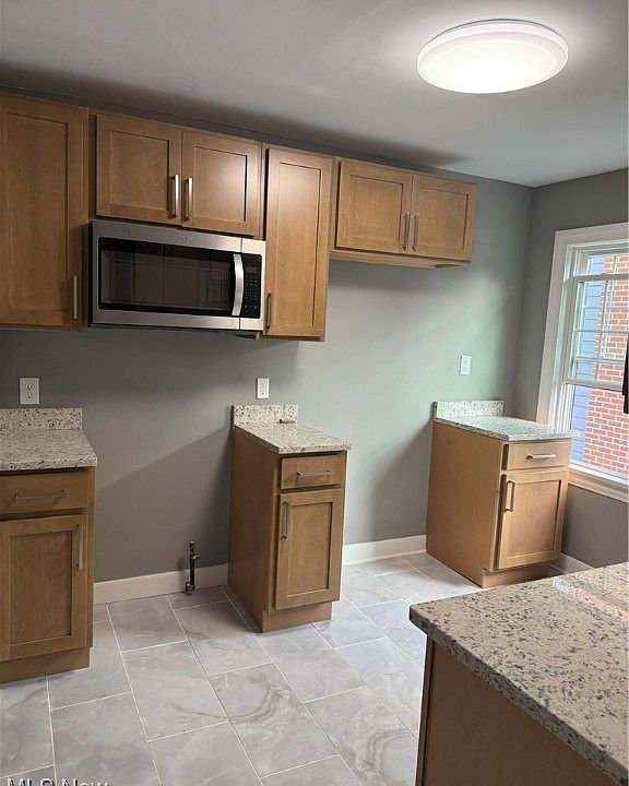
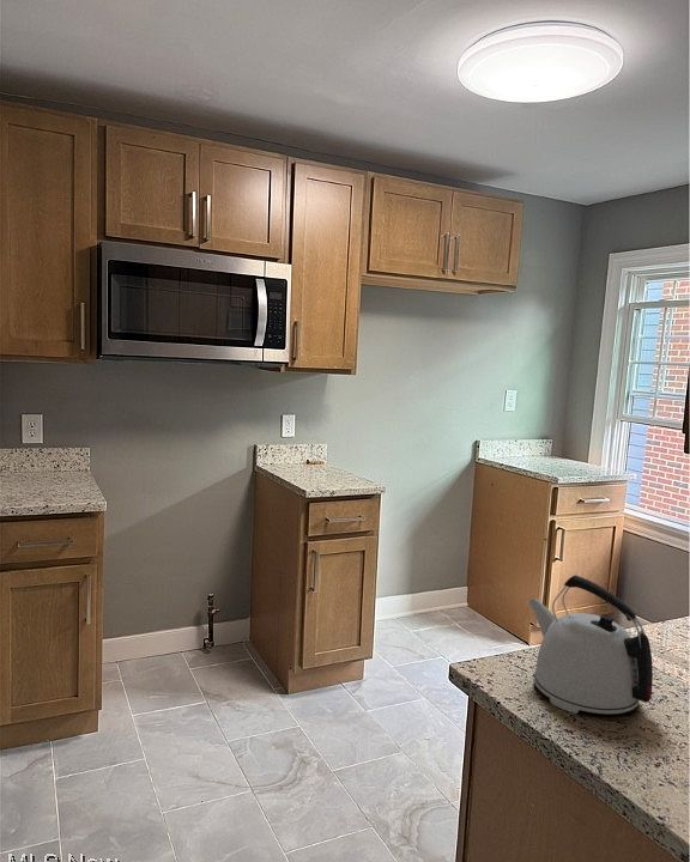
+ kettle [527,573,654,715]
